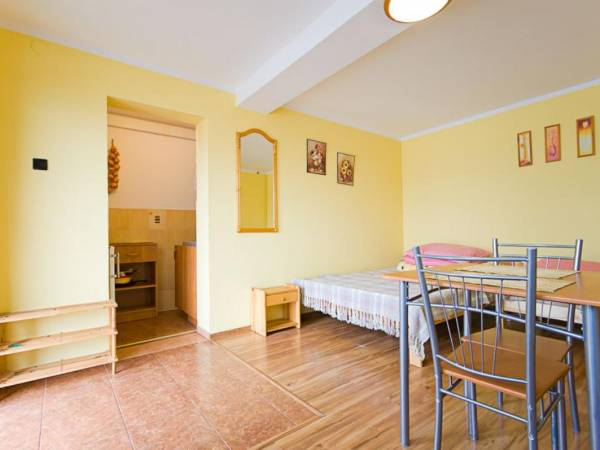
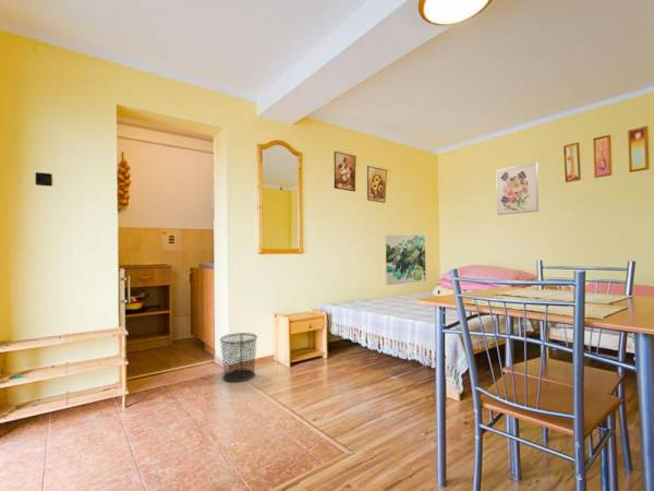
+ wall art [495,161,540,216]
+ wall art [385,233,427,286]
+ waste bin [219,332,258,383]
